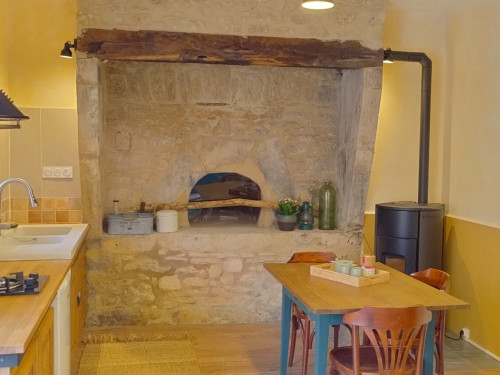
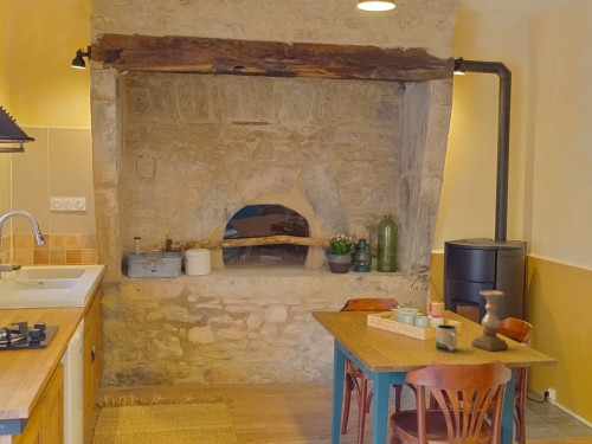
+ candle holder [470,289,509,353]
+ mug [435,323,458,353]
